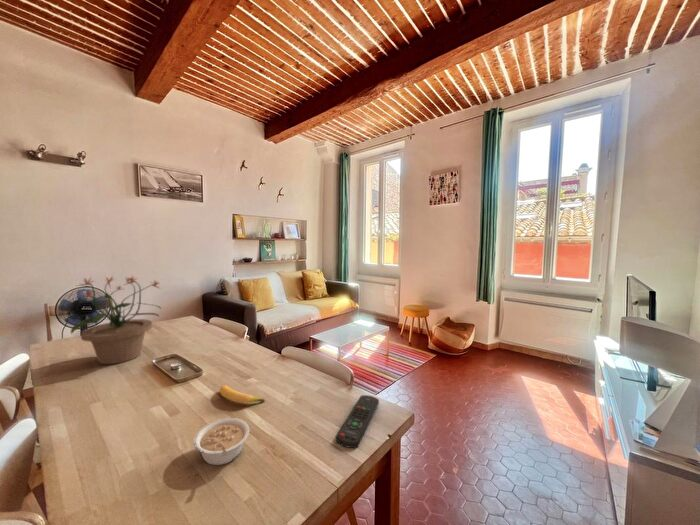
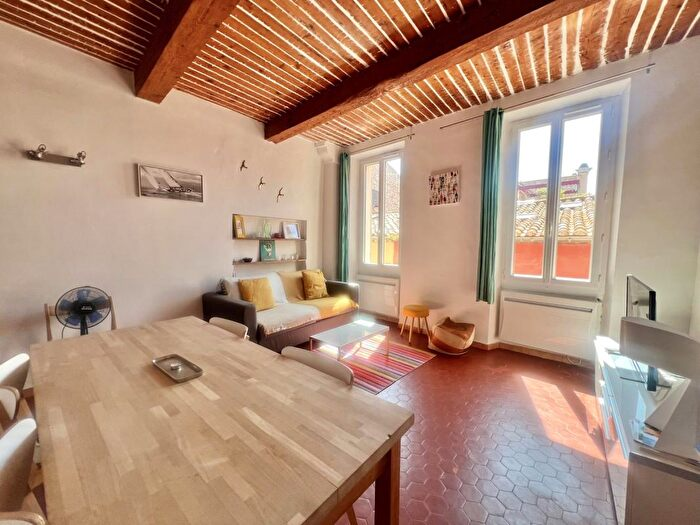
- banana [219,384,266,404]
- legume [193,417,250,466]
- potted plant [70,274,162,365]
- remote control [335,394,380,449]
